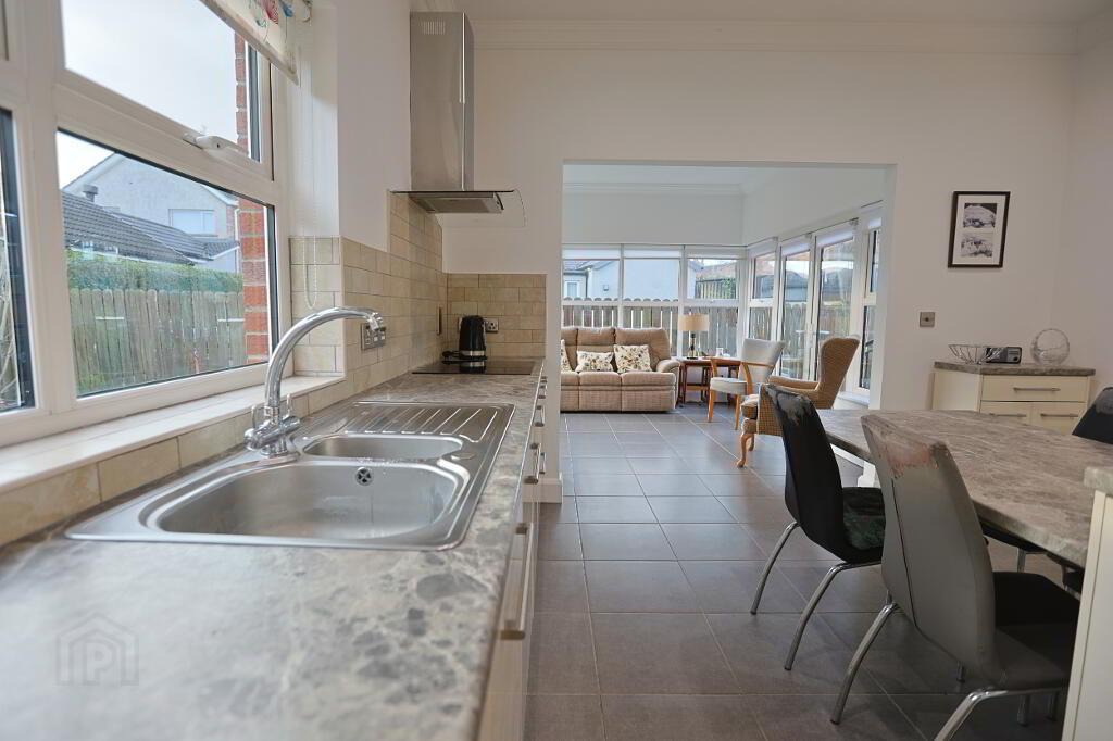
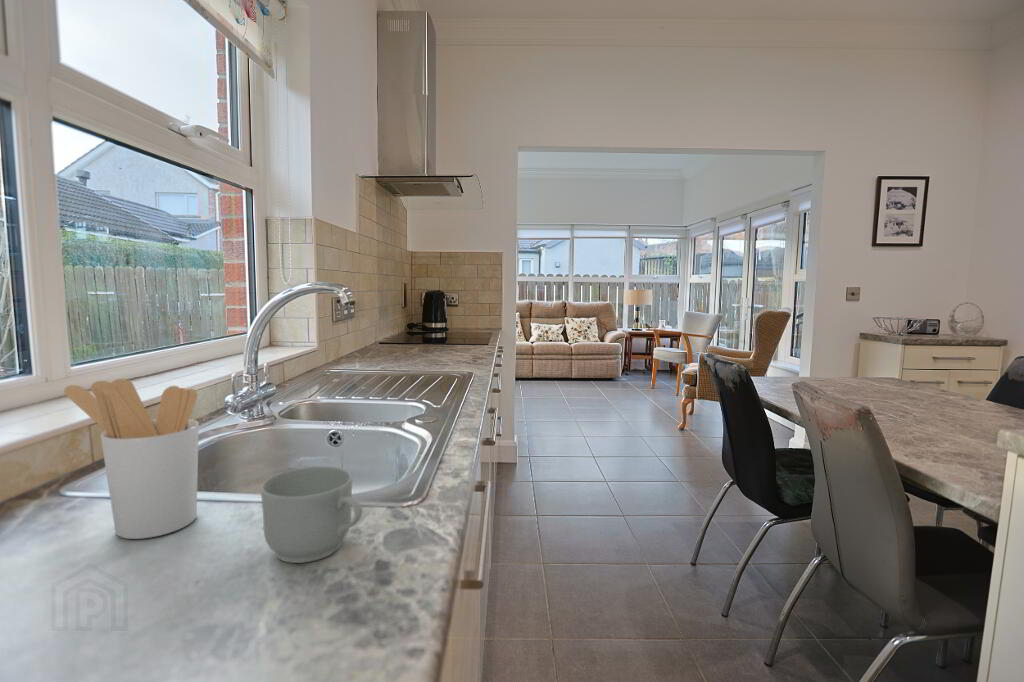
+ mug [260,465,363,564]
+ utensil holder [63,378,200,540]
